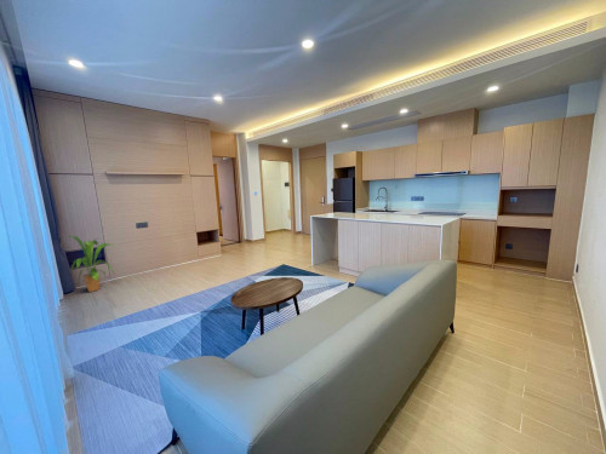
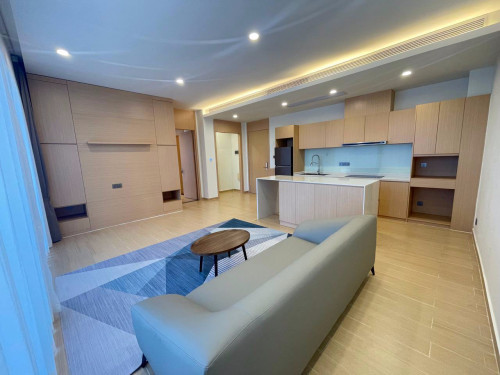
- house plant [69,235,116,293]
